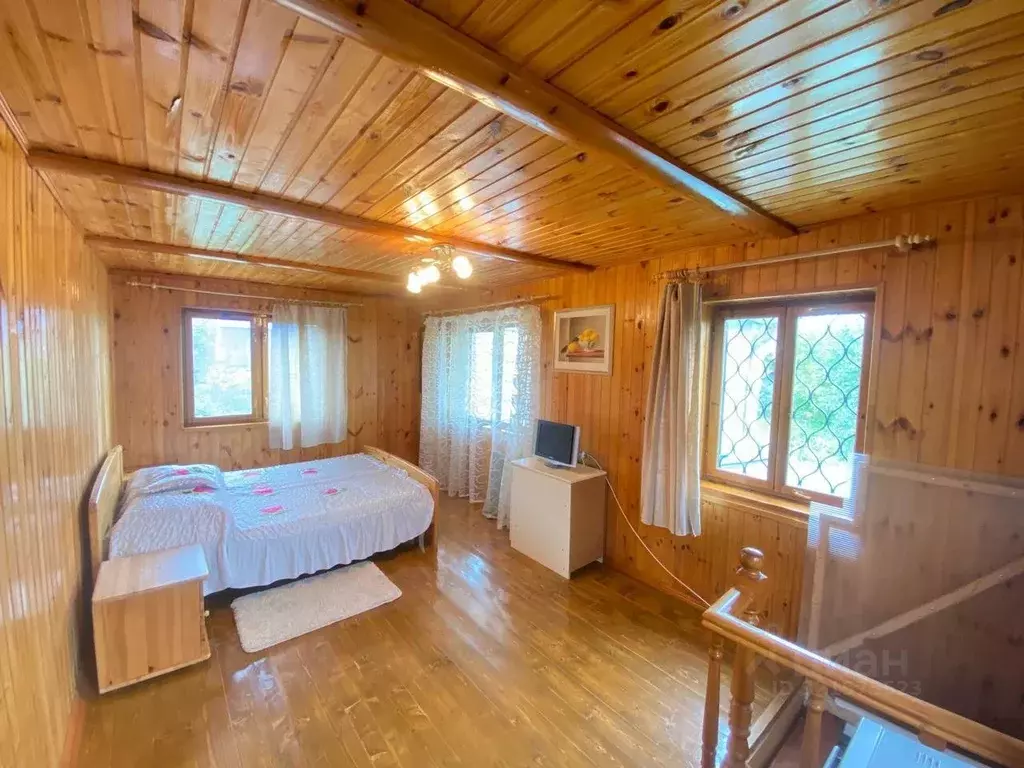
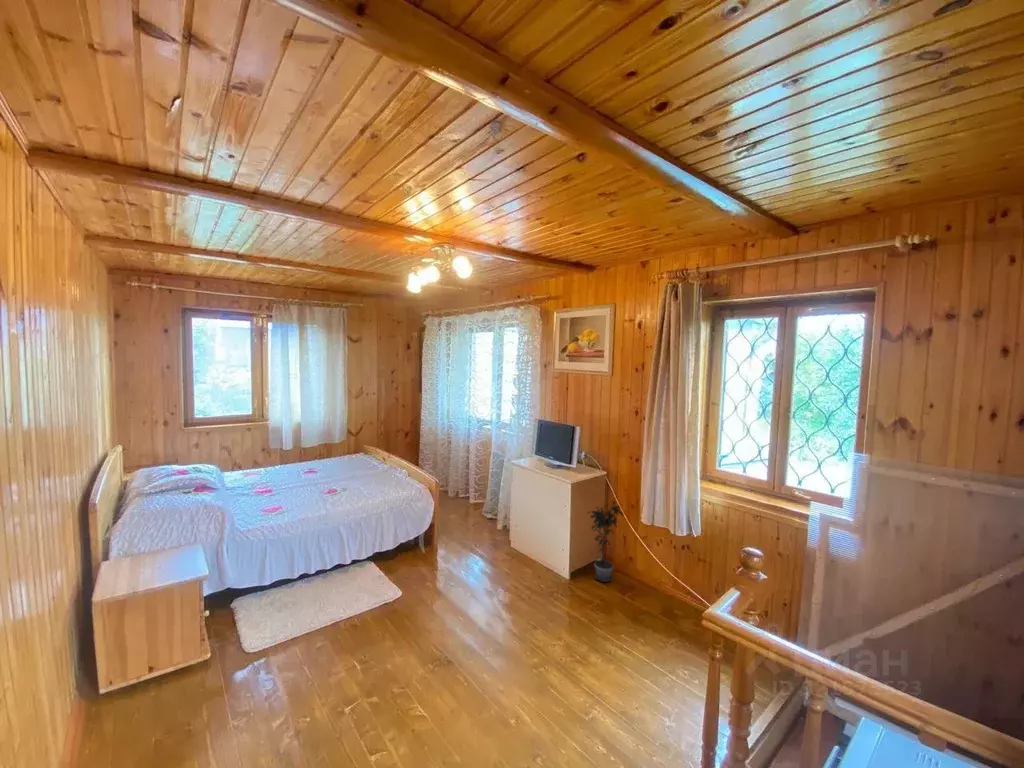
+ potted plant [588,500,624,583]
